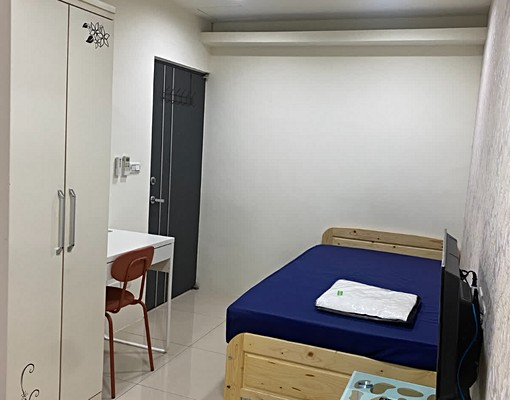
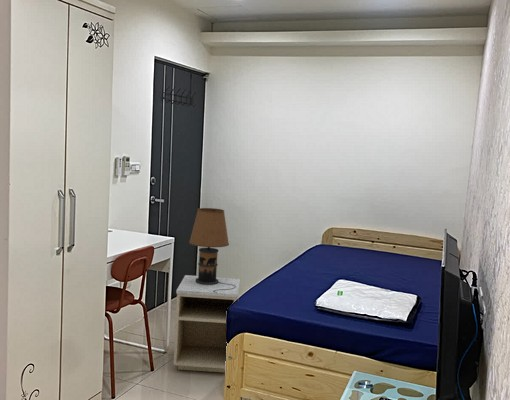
+ nightstand [173,274,241,373]
+ table lamp [188,207,236,293]
